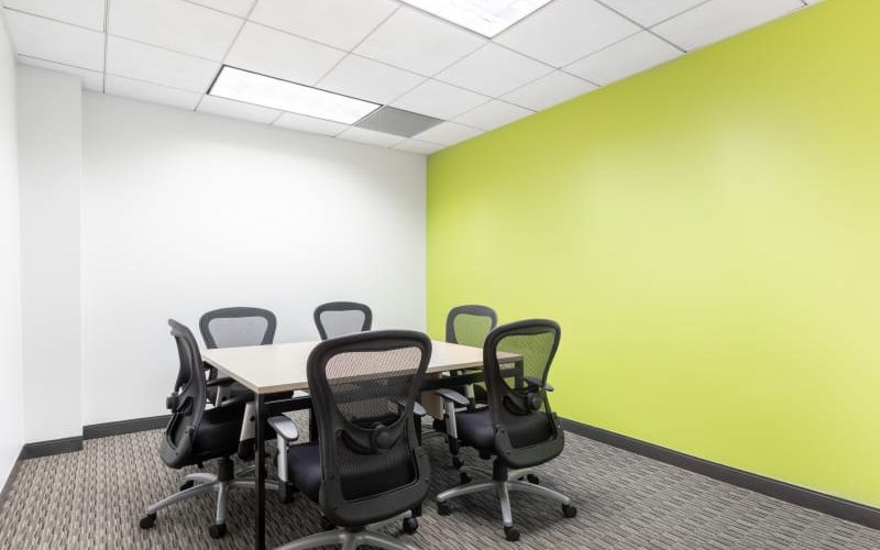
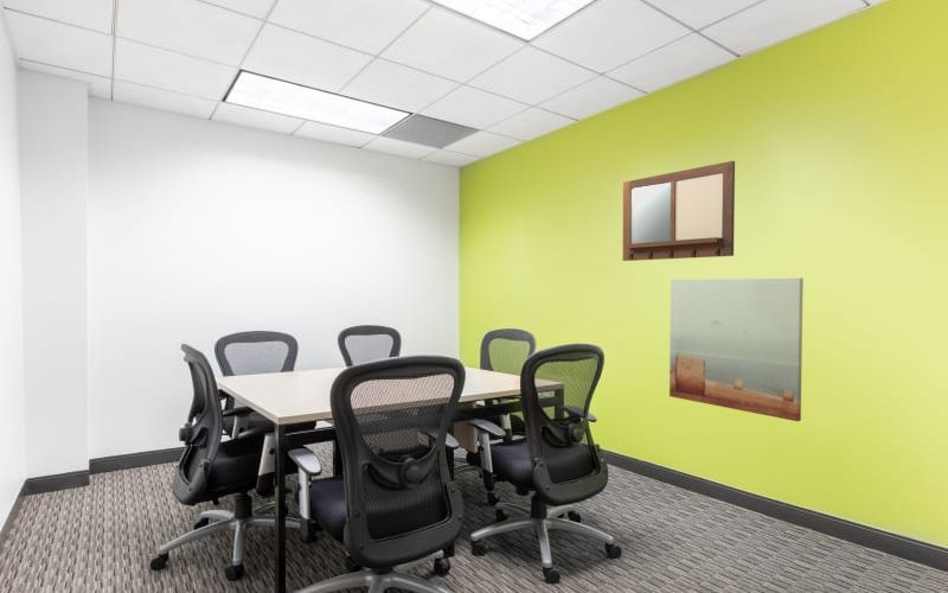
+ writing board [621,160,736,262]
+ wall art [668,278,805,422]
